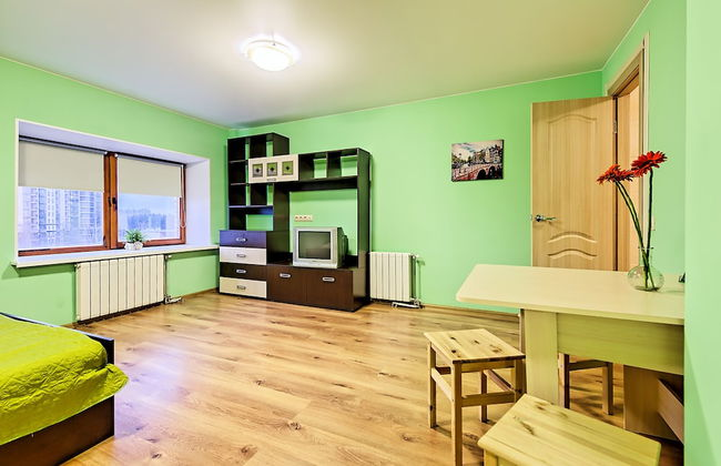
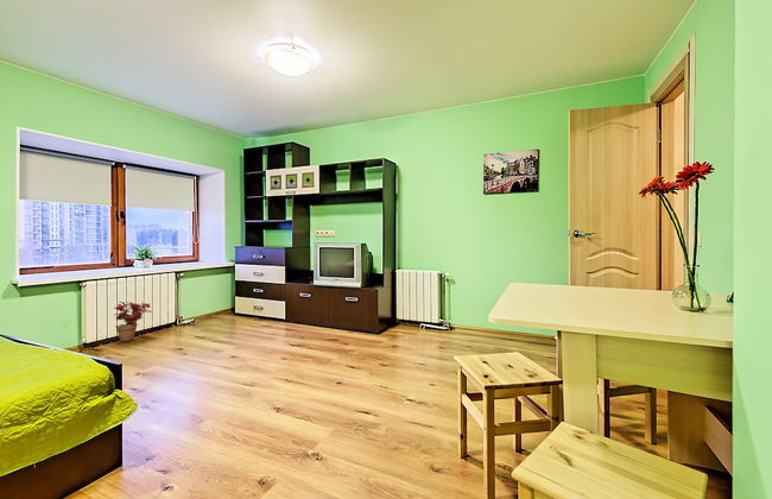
+ potted plant [113,301,153,342]
